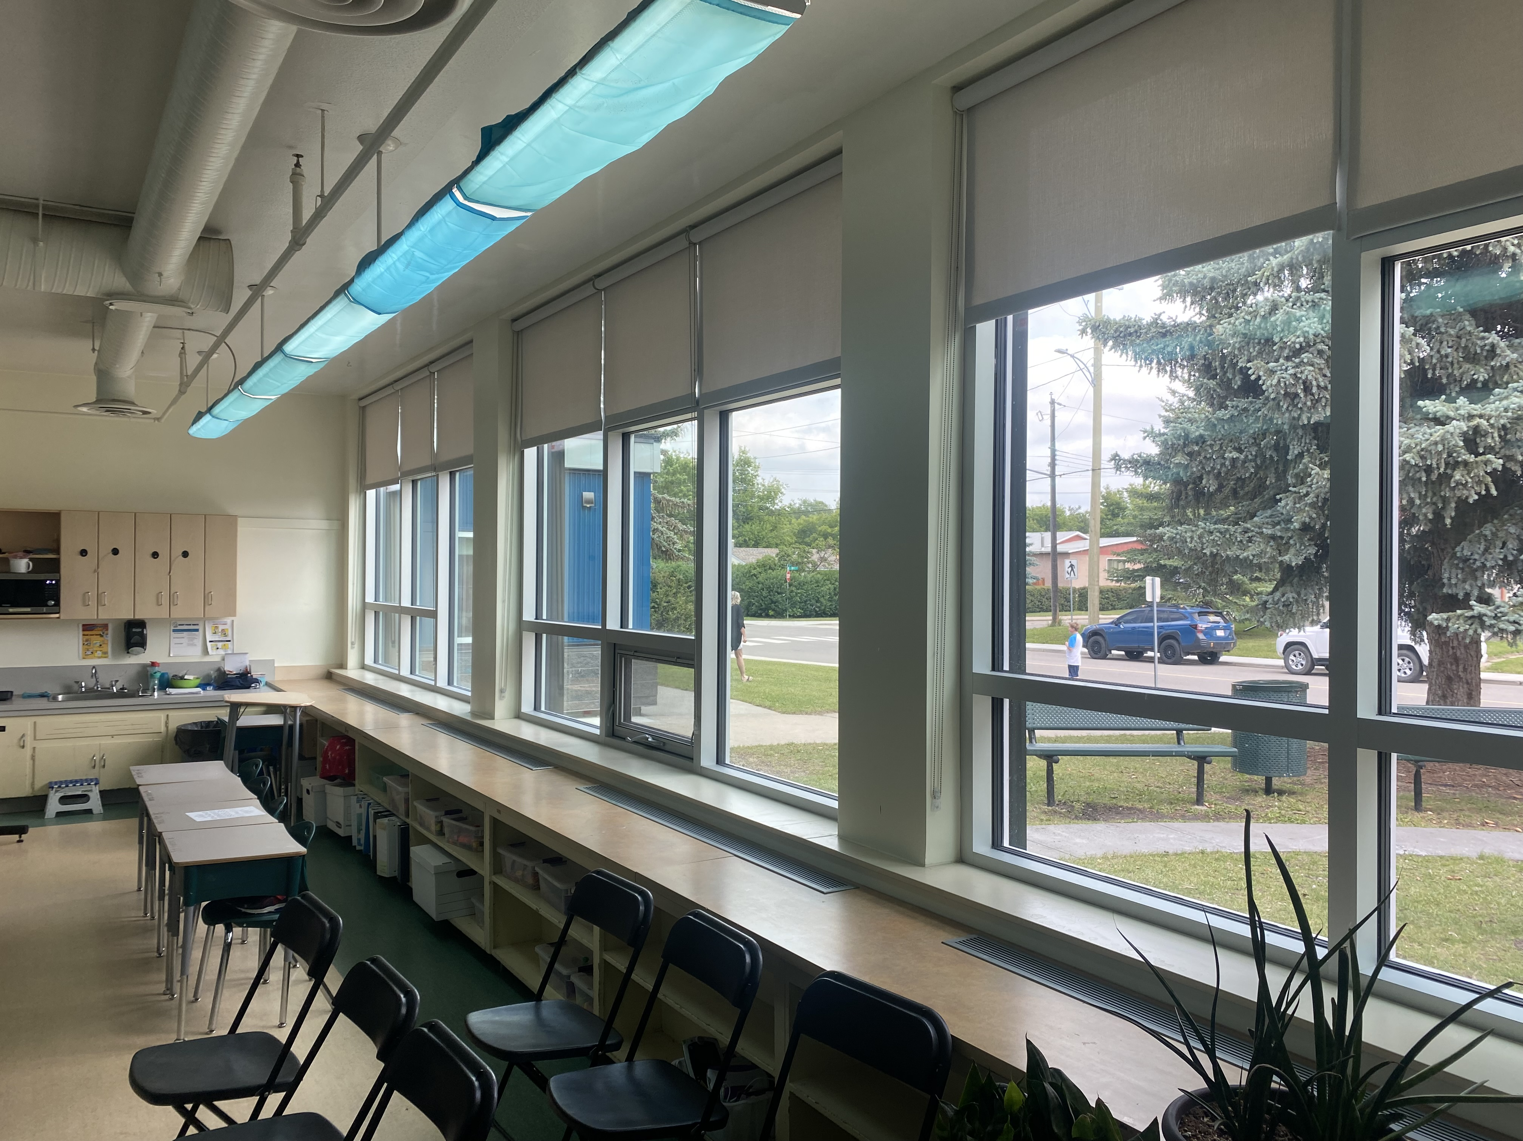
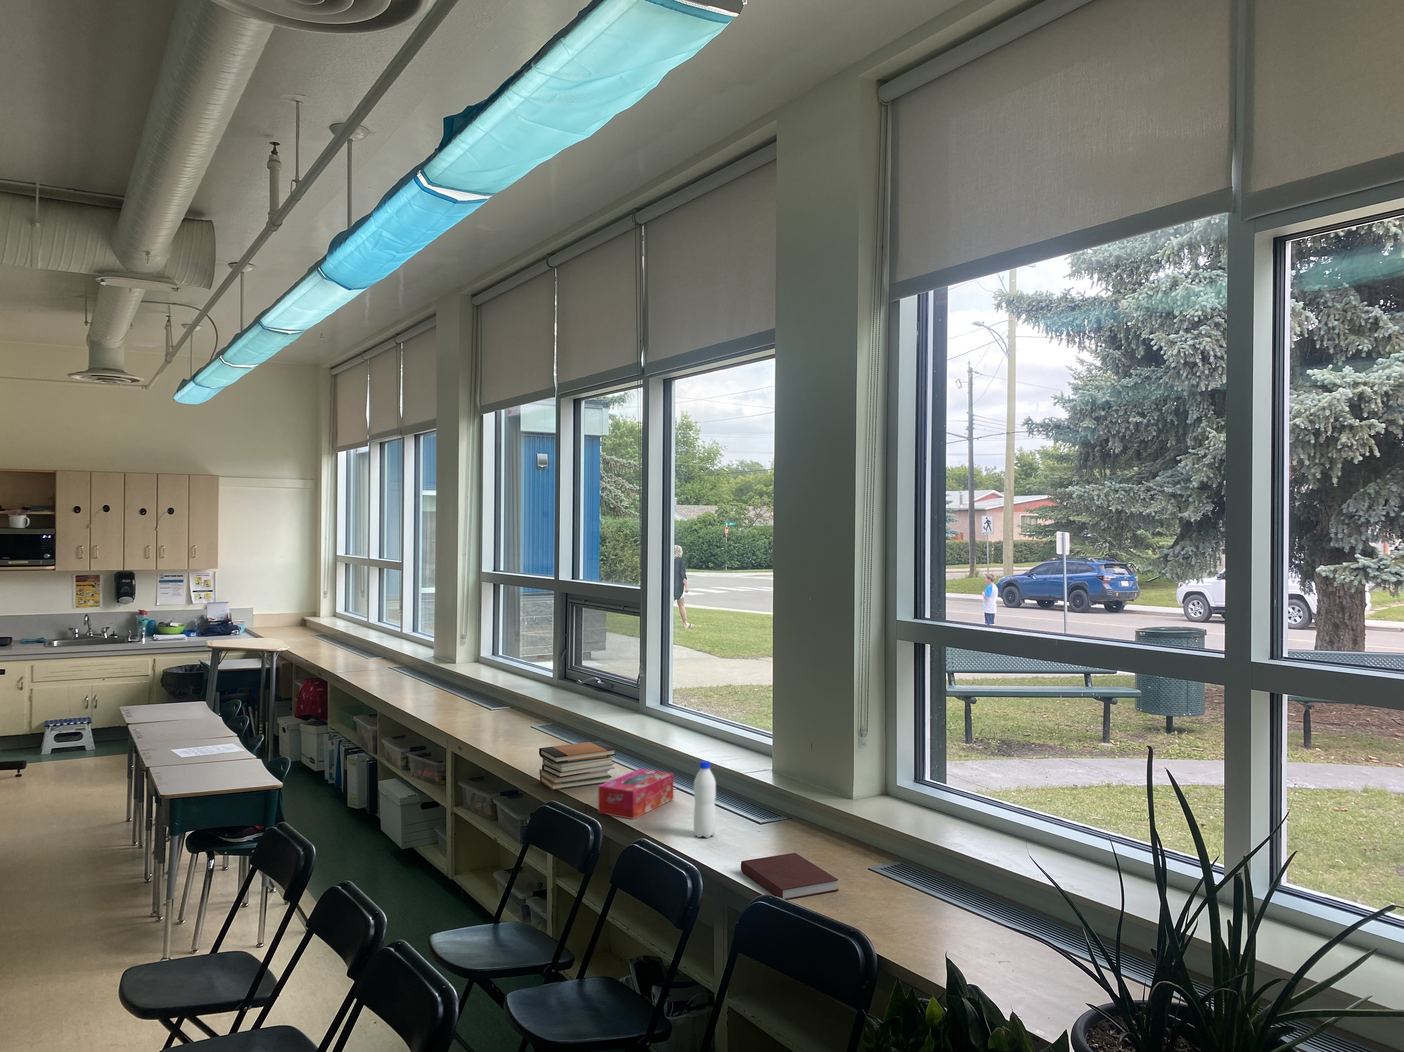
+ book stack [538,740,617,790]
+ water bottle [693,760,716,839]
+ tissue box [598,768,673,820]
+ notebook [741,853,839,900]
